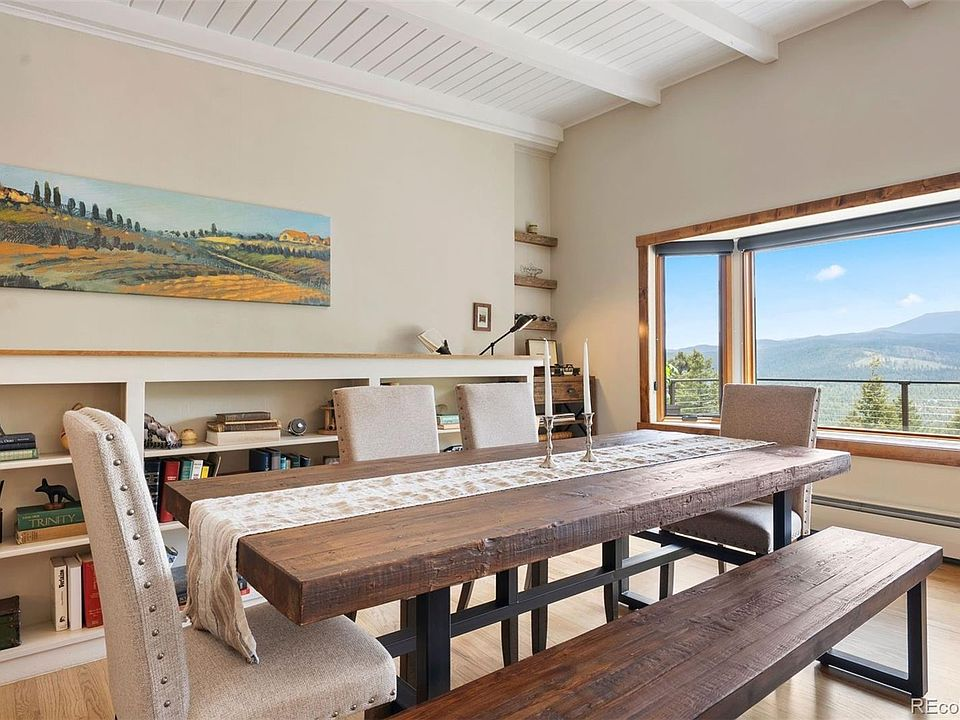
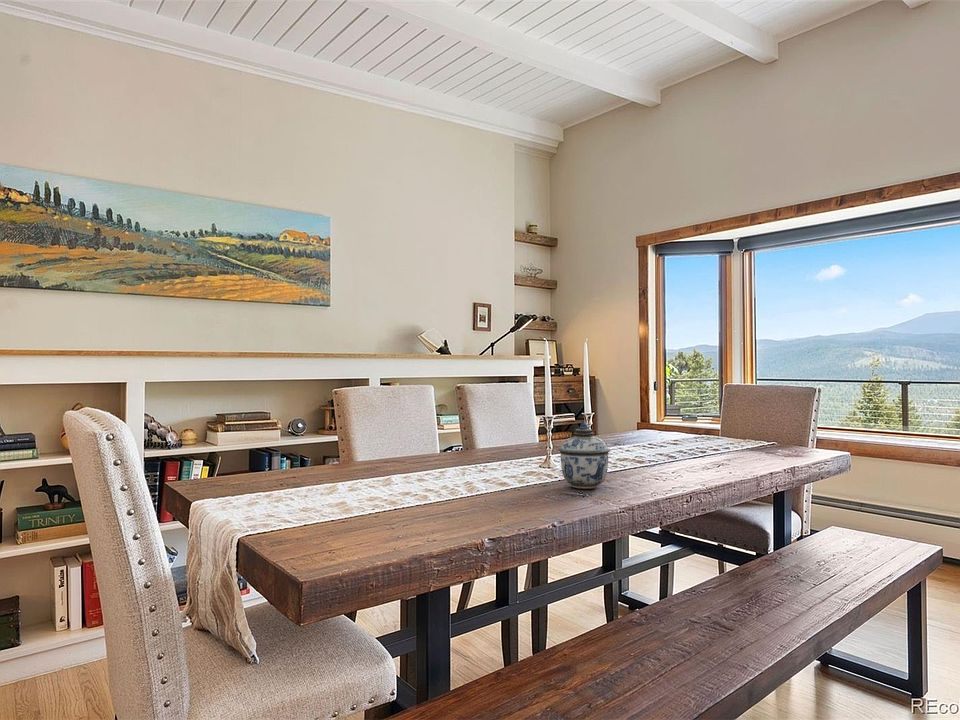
+ lidded jar [557,421,612,490]
